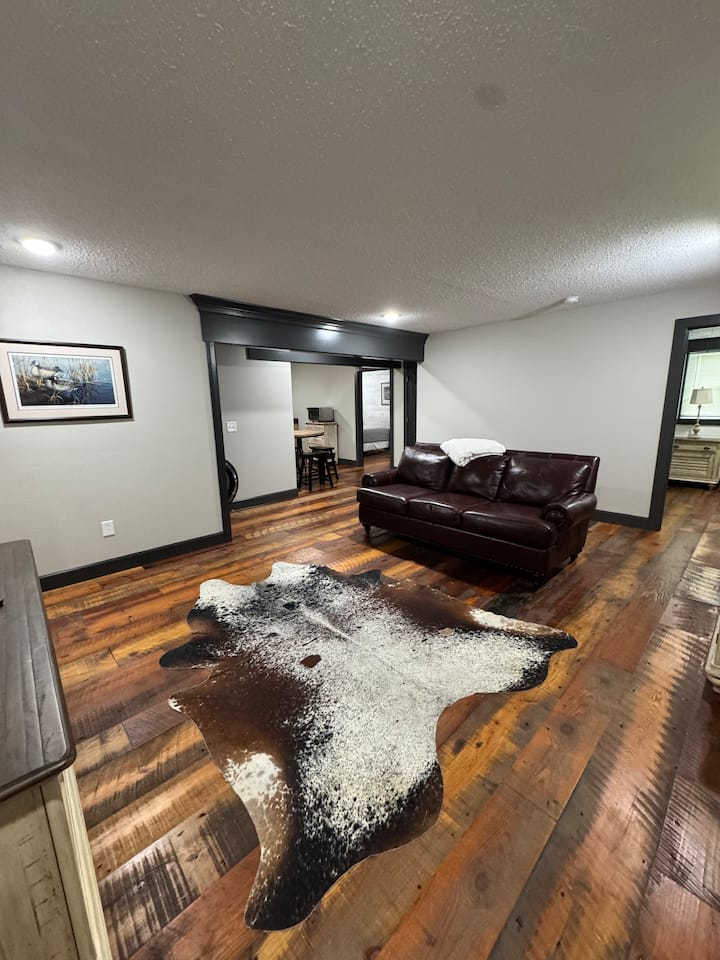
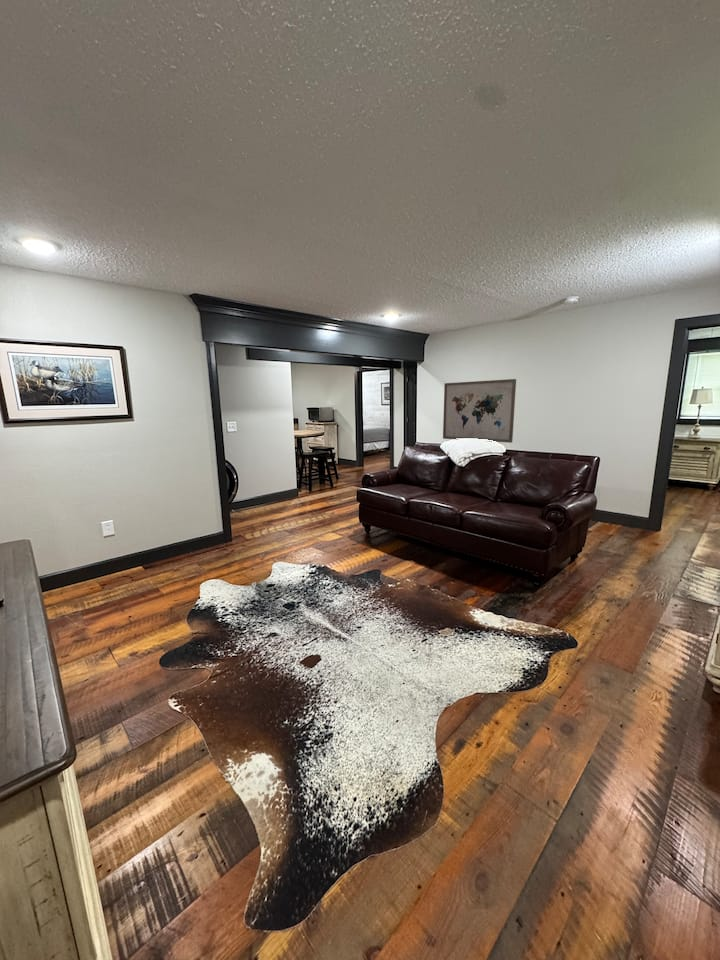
+ wall art [442,378,517,444]
